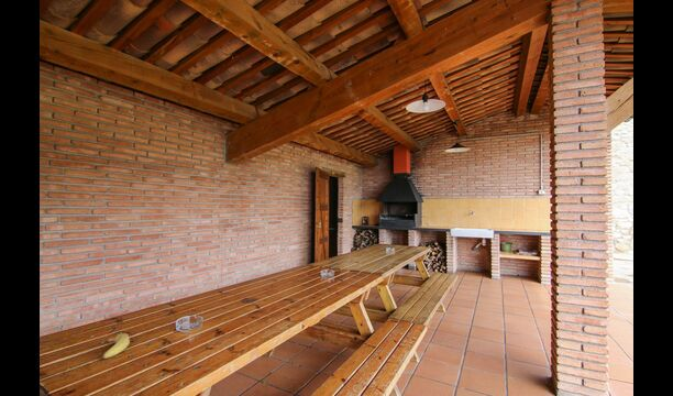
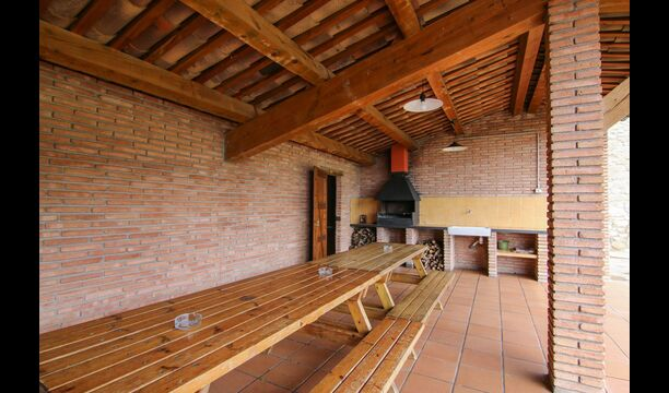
- banana [101,332,131,360]
